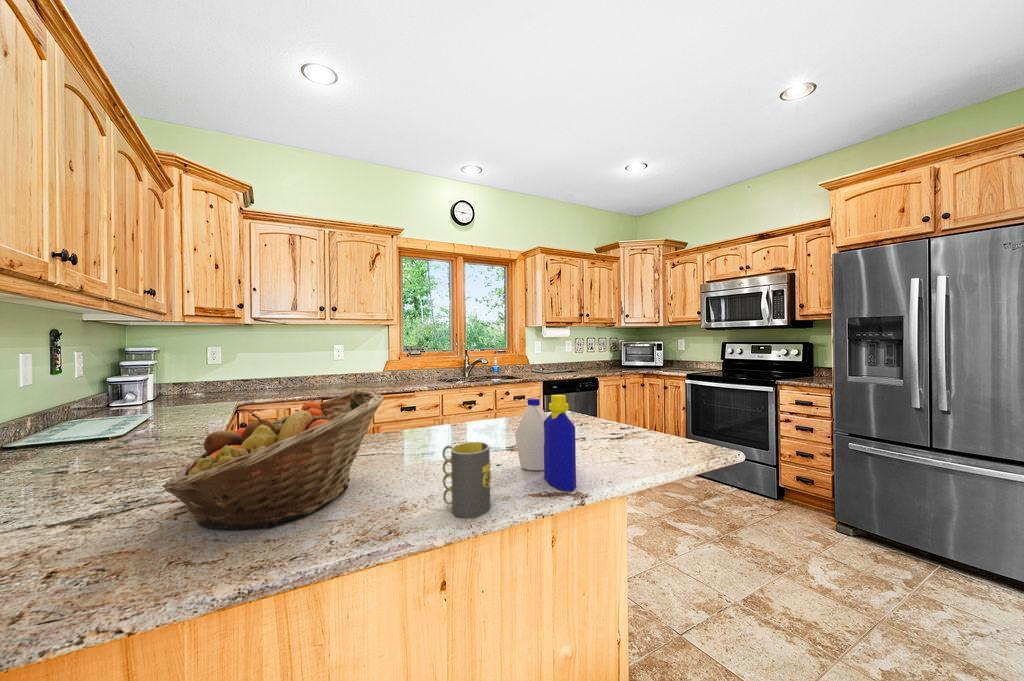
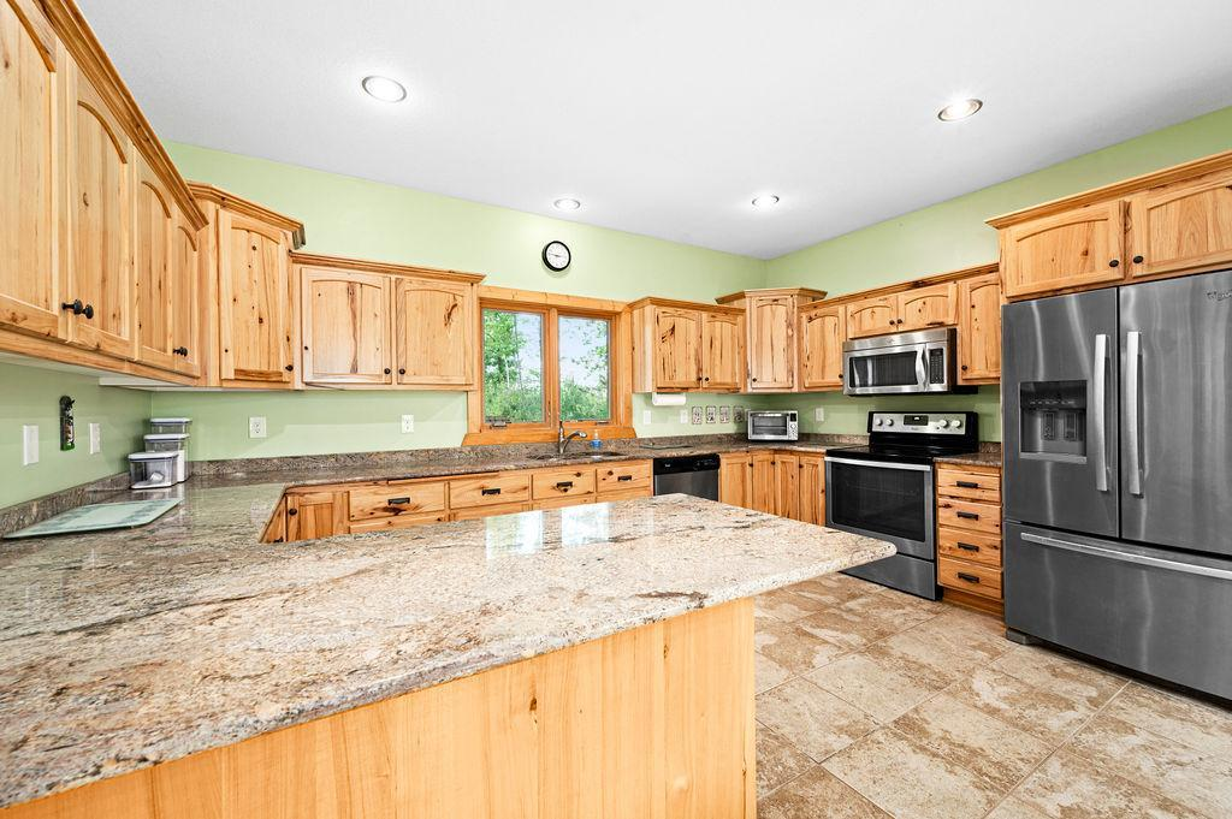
- fruit basket [162,390,385,530]
- mug [441,441,492,518]
- bottle [514,394,577,492]
